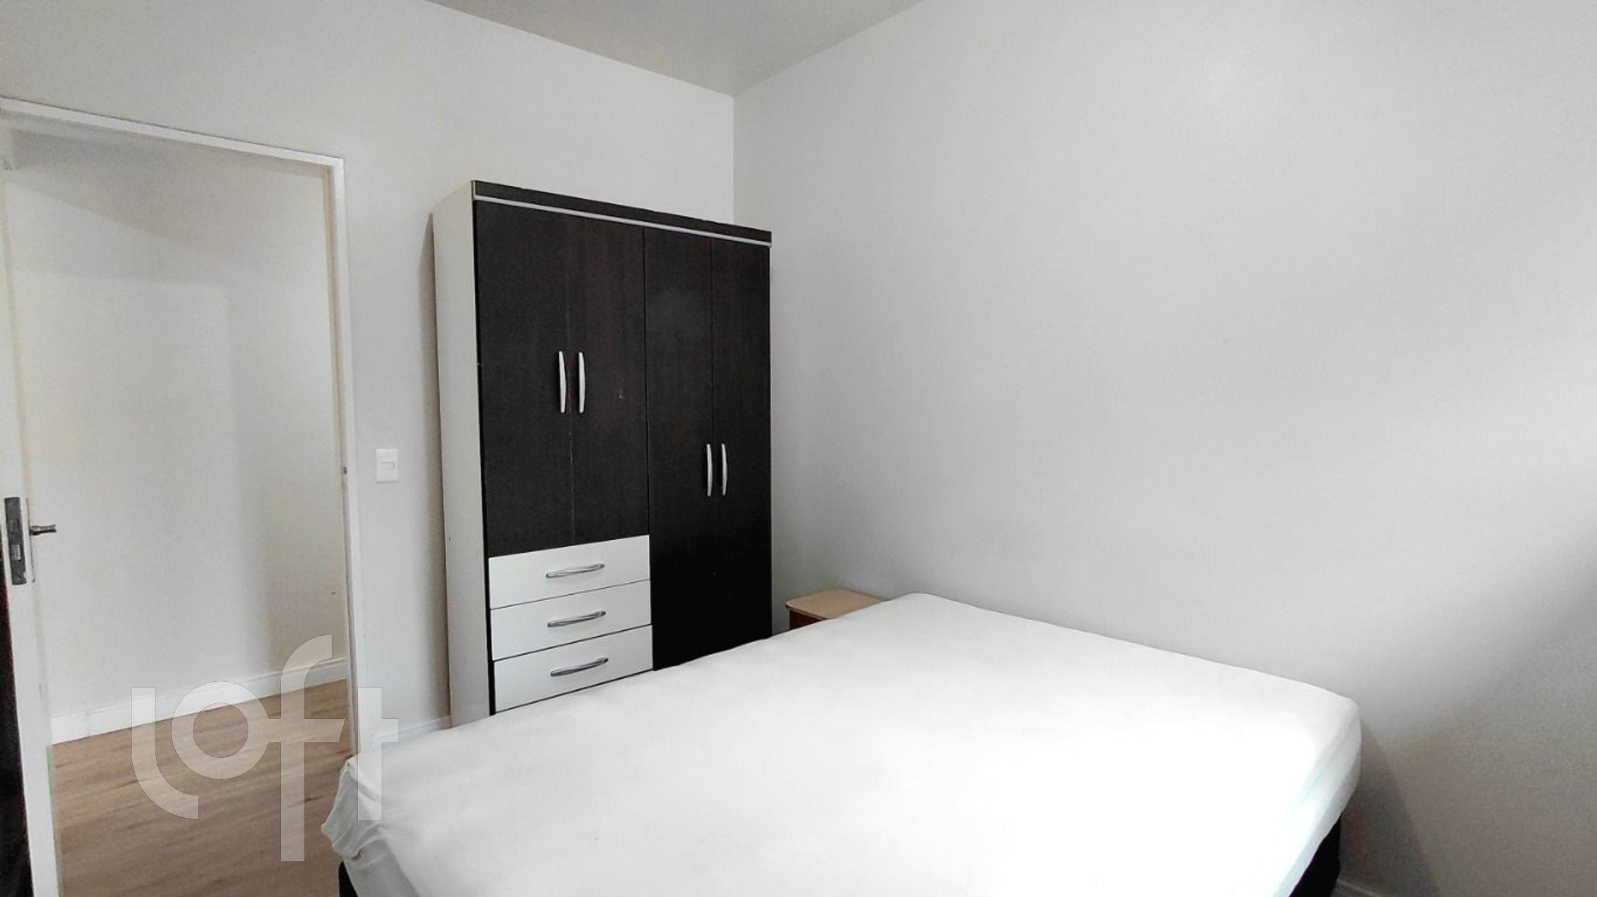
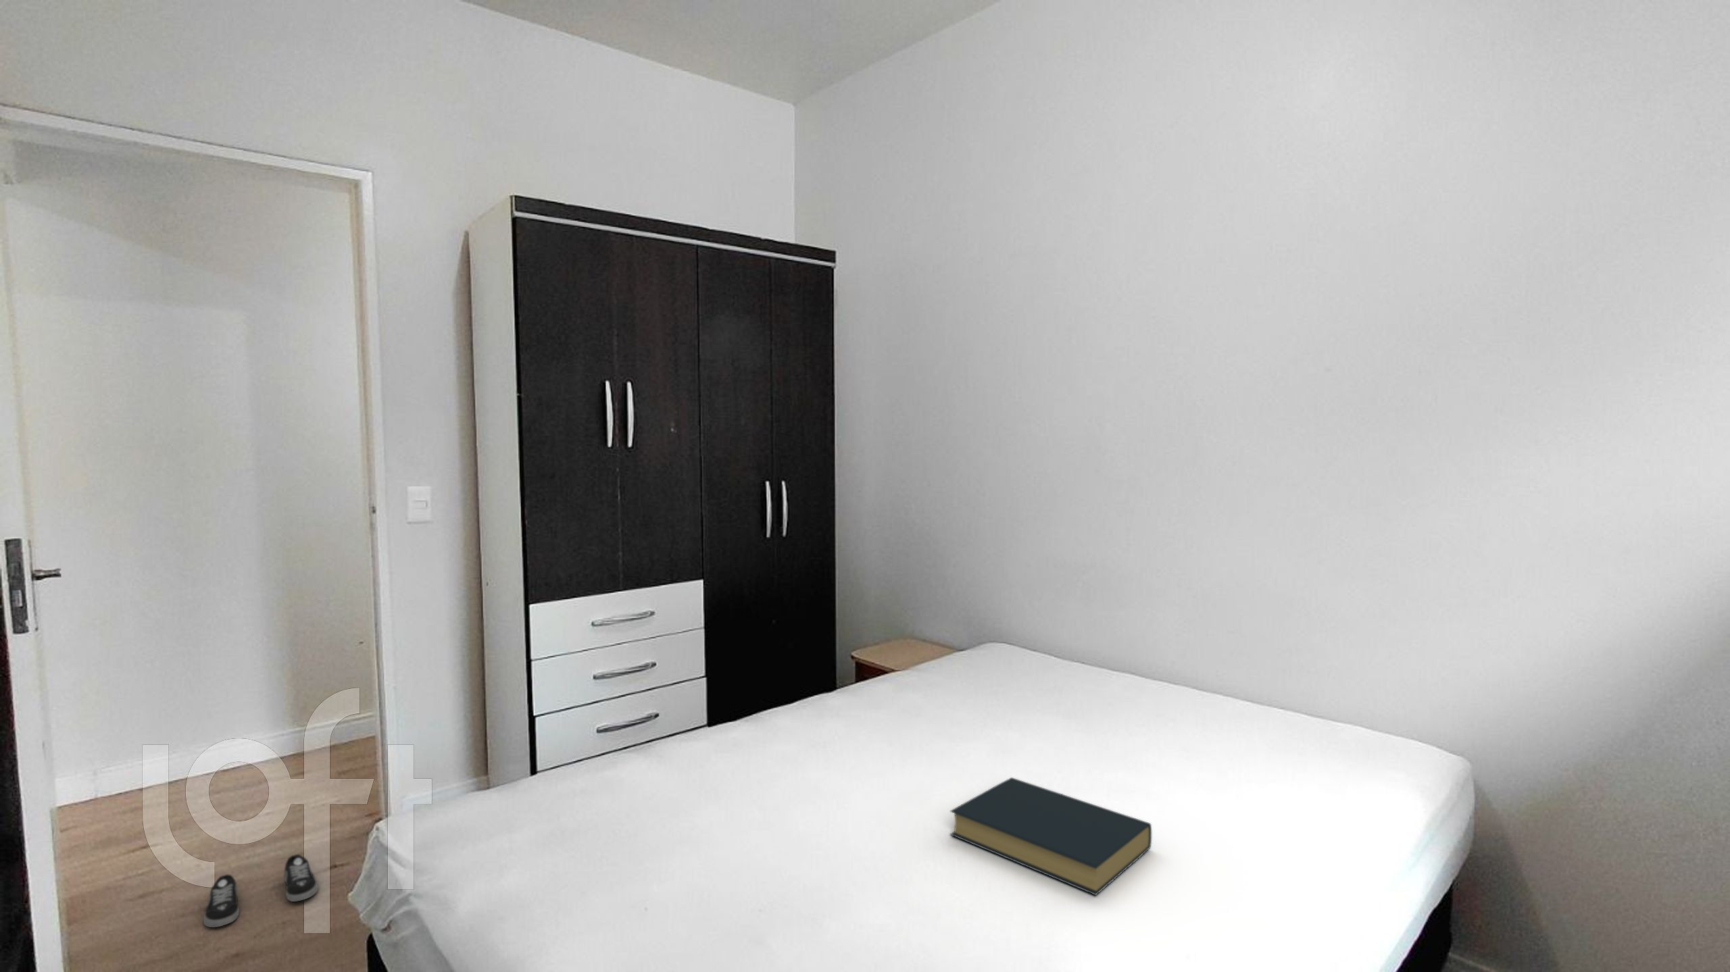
+ shoe [203,853,318,928]
+ hardback book [949,777,1153,896]
